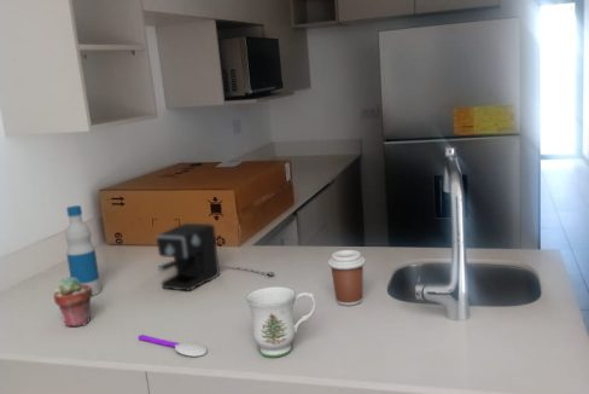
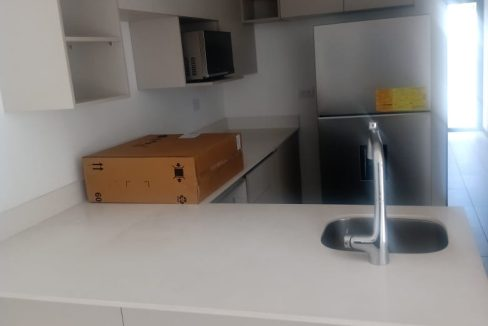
- potted succulent [52,276,94,328]
- coffee maker [156,222,275,292]
- bottle [64,204,103,296]
- spoon [136,334,208,358]
- coffee cup [327,249,367,307]
- mug [245,285,317,359]
